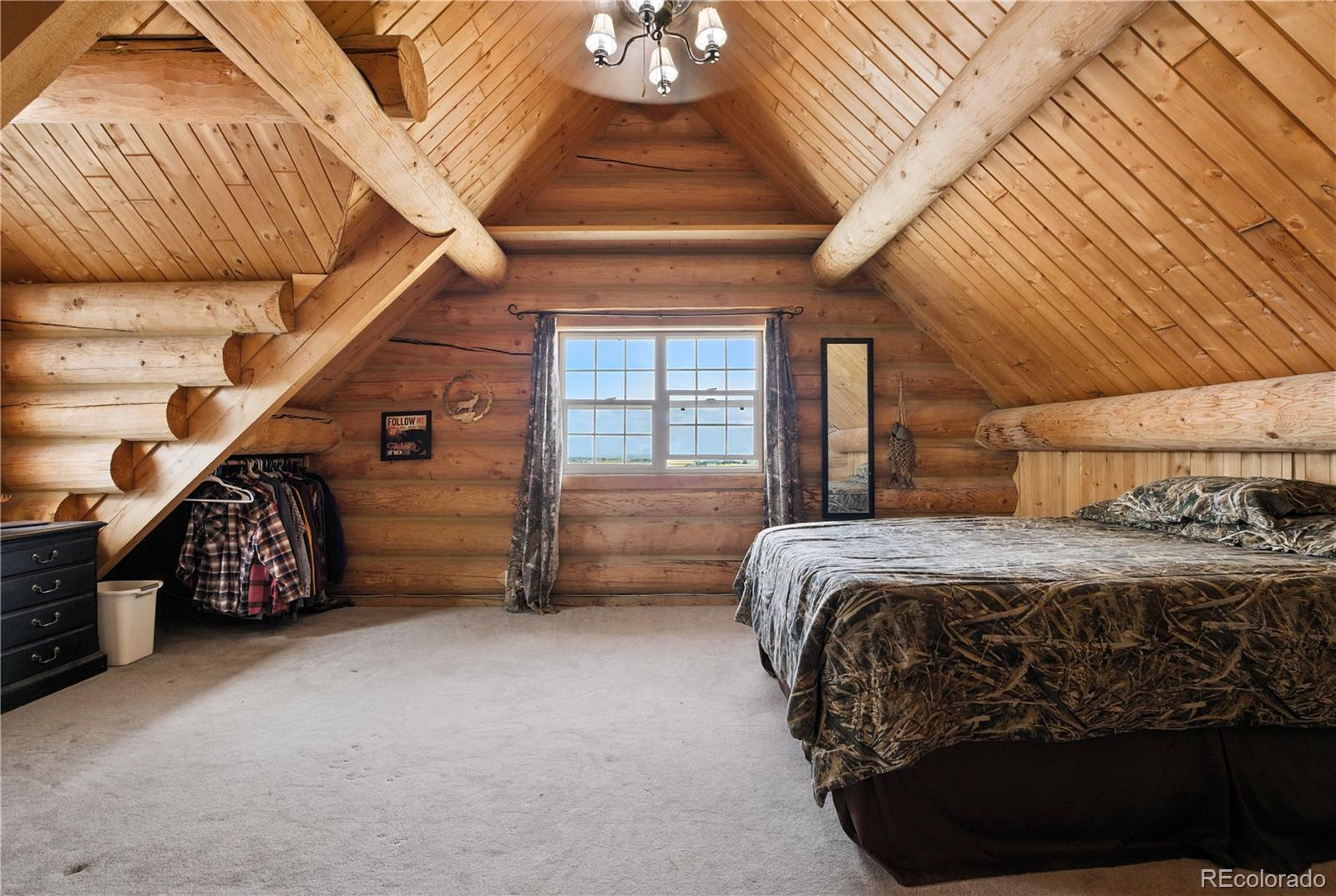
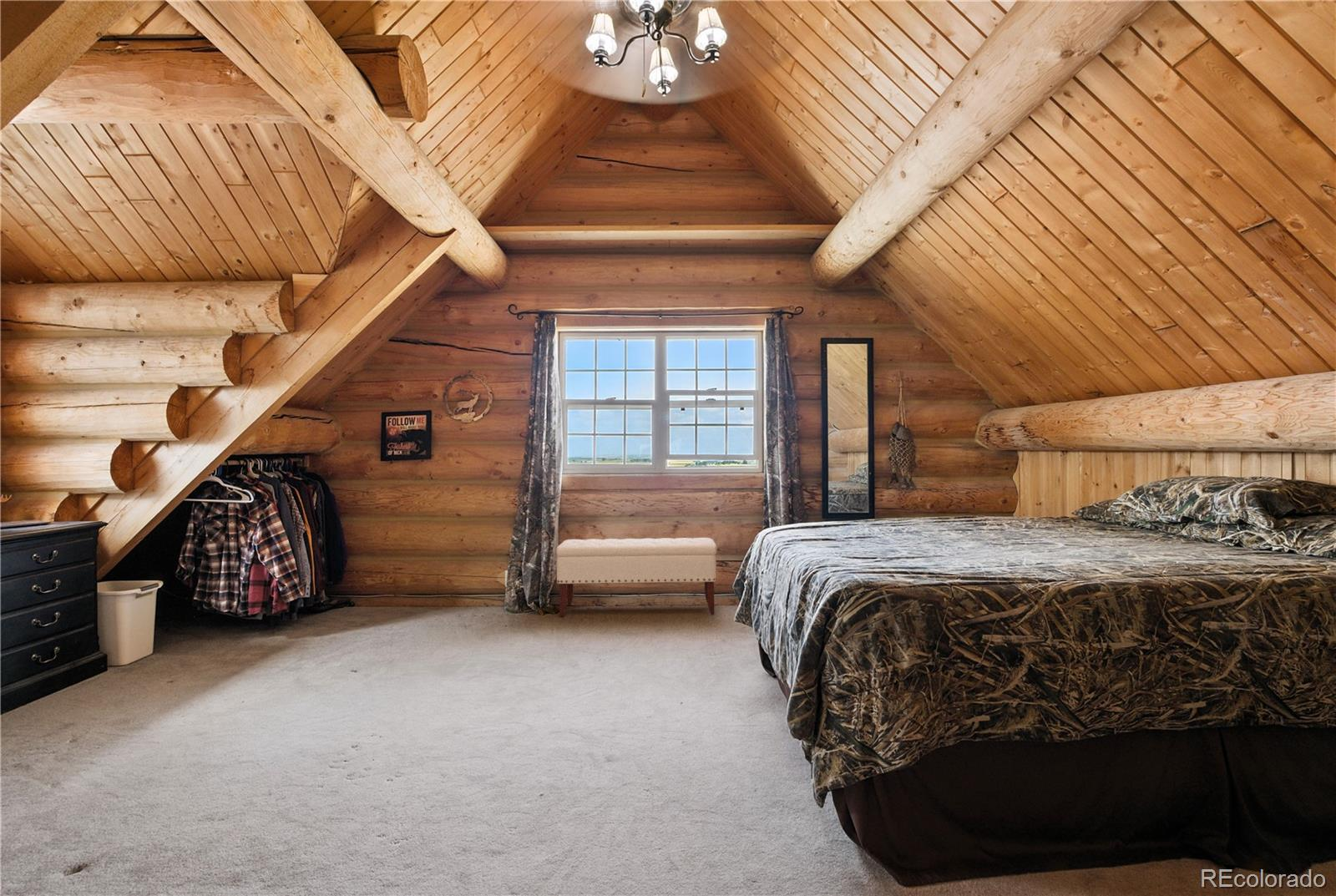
+ bench [555,537,717,618]
